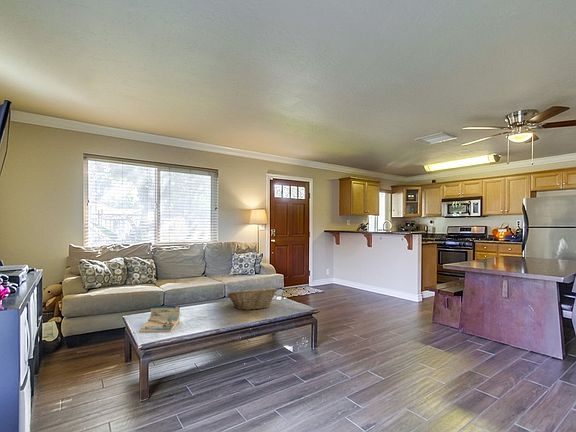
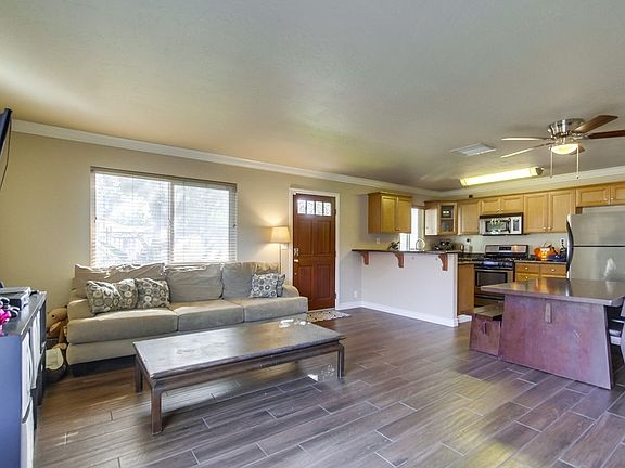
- book [138,305,181,333]
- fruit basket [226,286,278,311]
